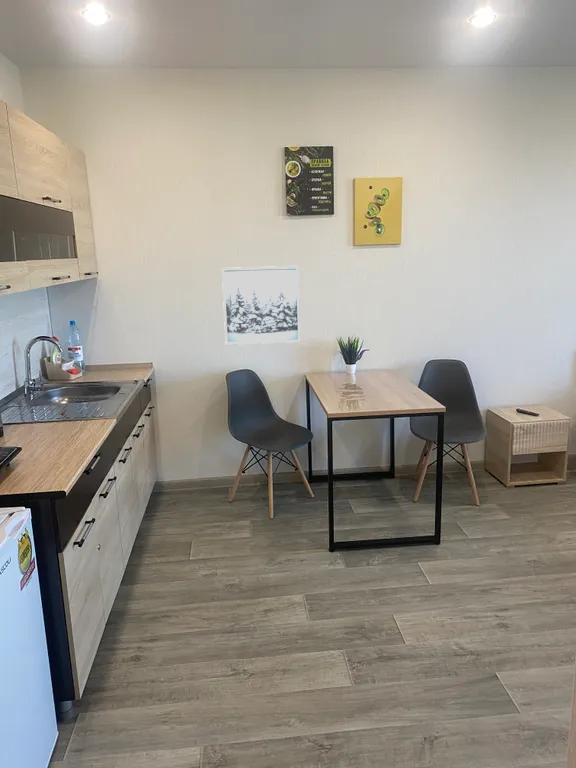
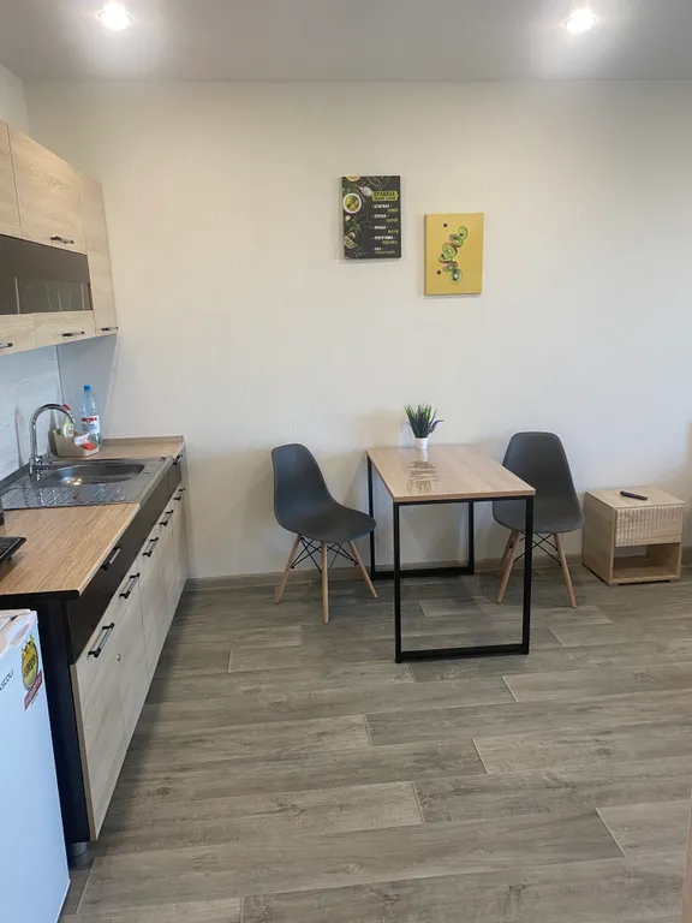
- wall art [221,265,301,346]
